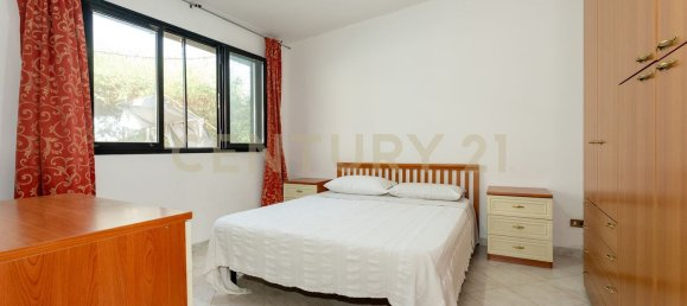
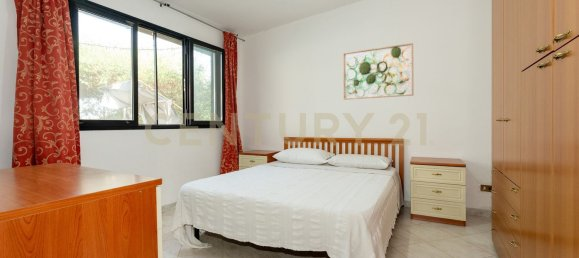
+ wall art [342,42,414,101]
